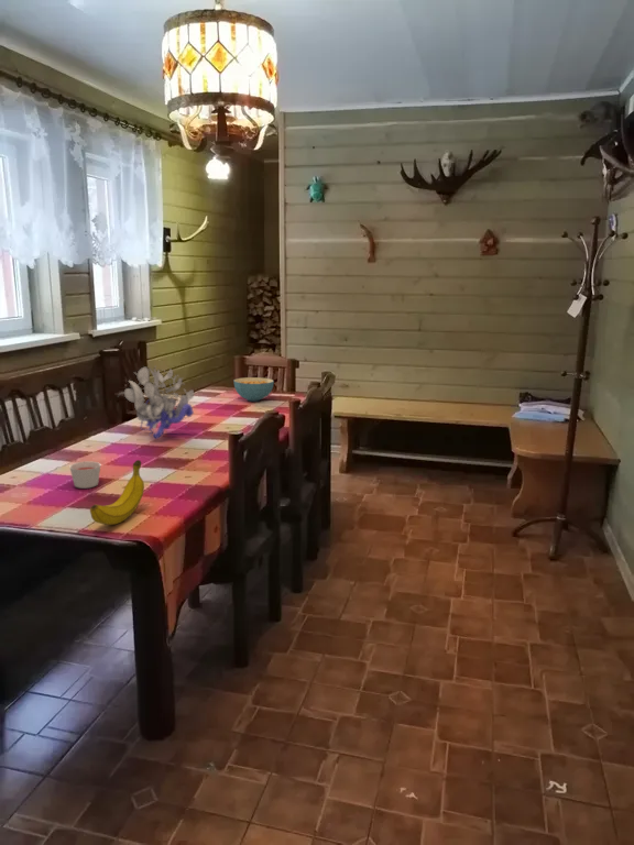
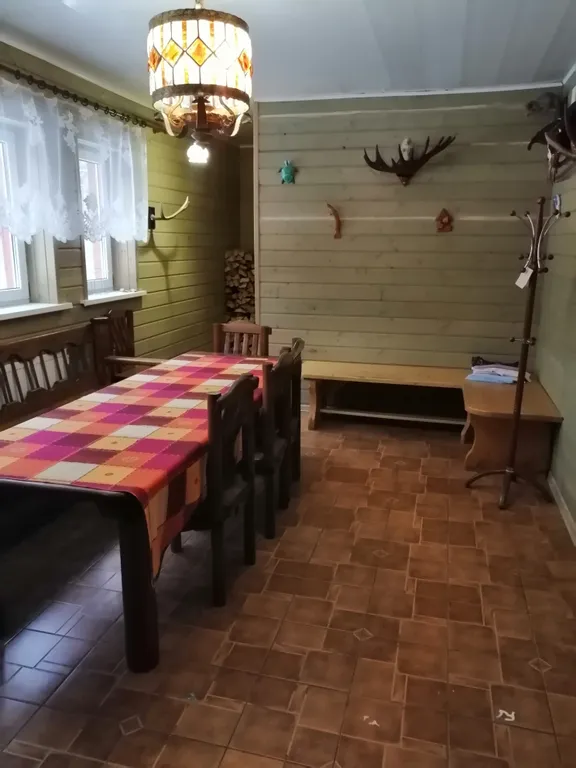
- fruit [89,459,145,526]
- plant [117,365,195,440]
- candle [68,461,101,490]
- cereal bowl [232,376,275,403]
